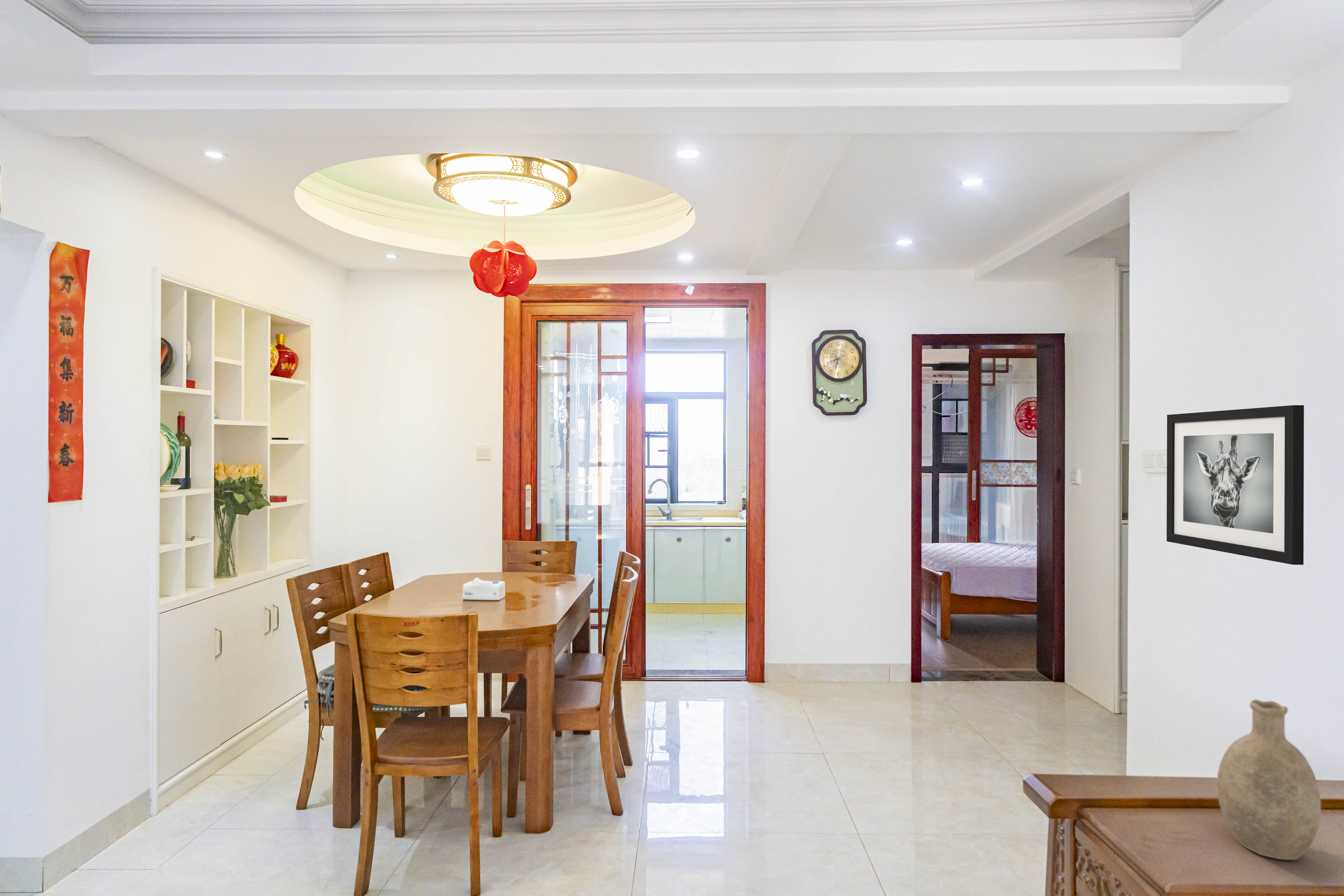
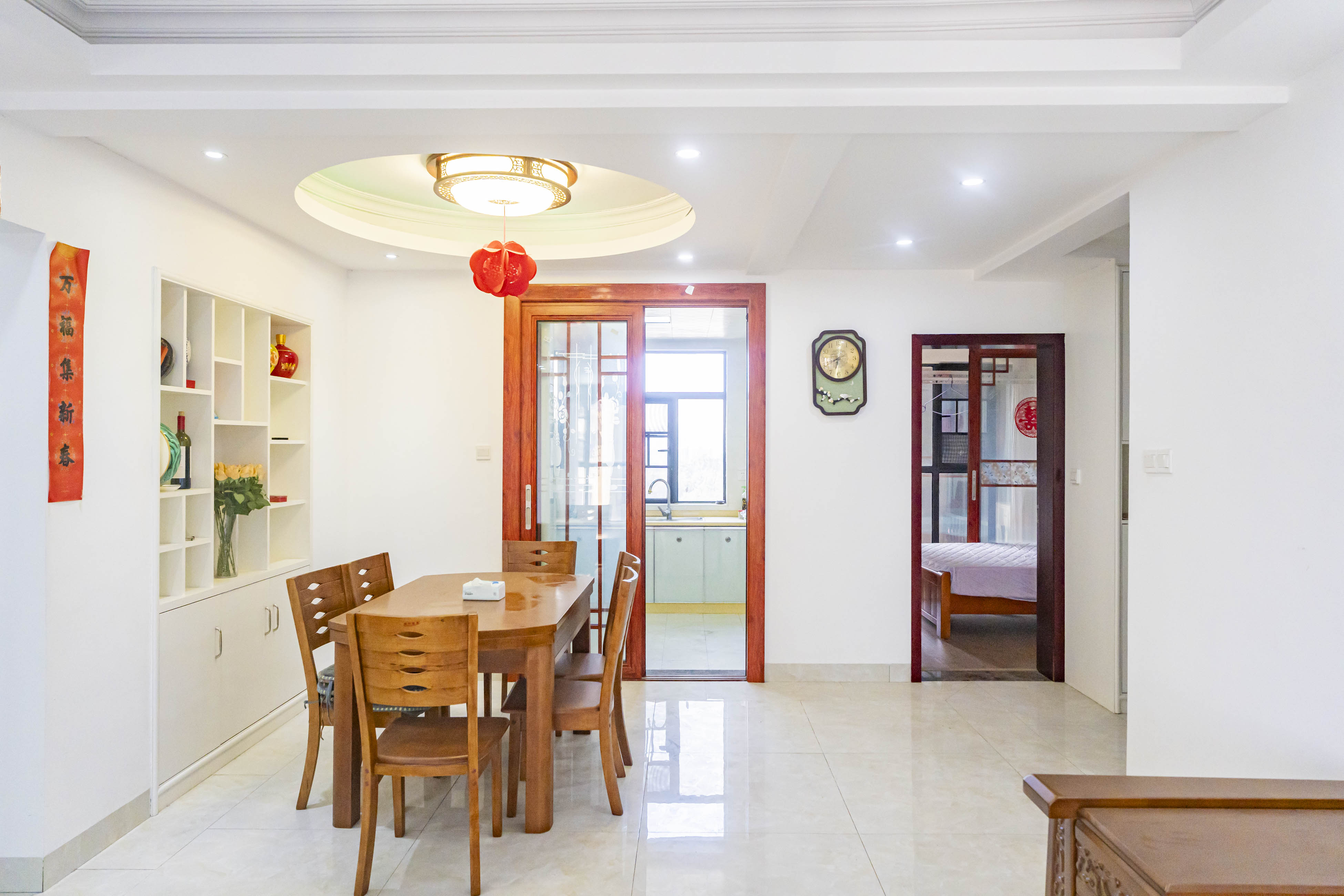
- wall art [1166,405,1304,565]
- decorative vase [1216,699,1321,860]
